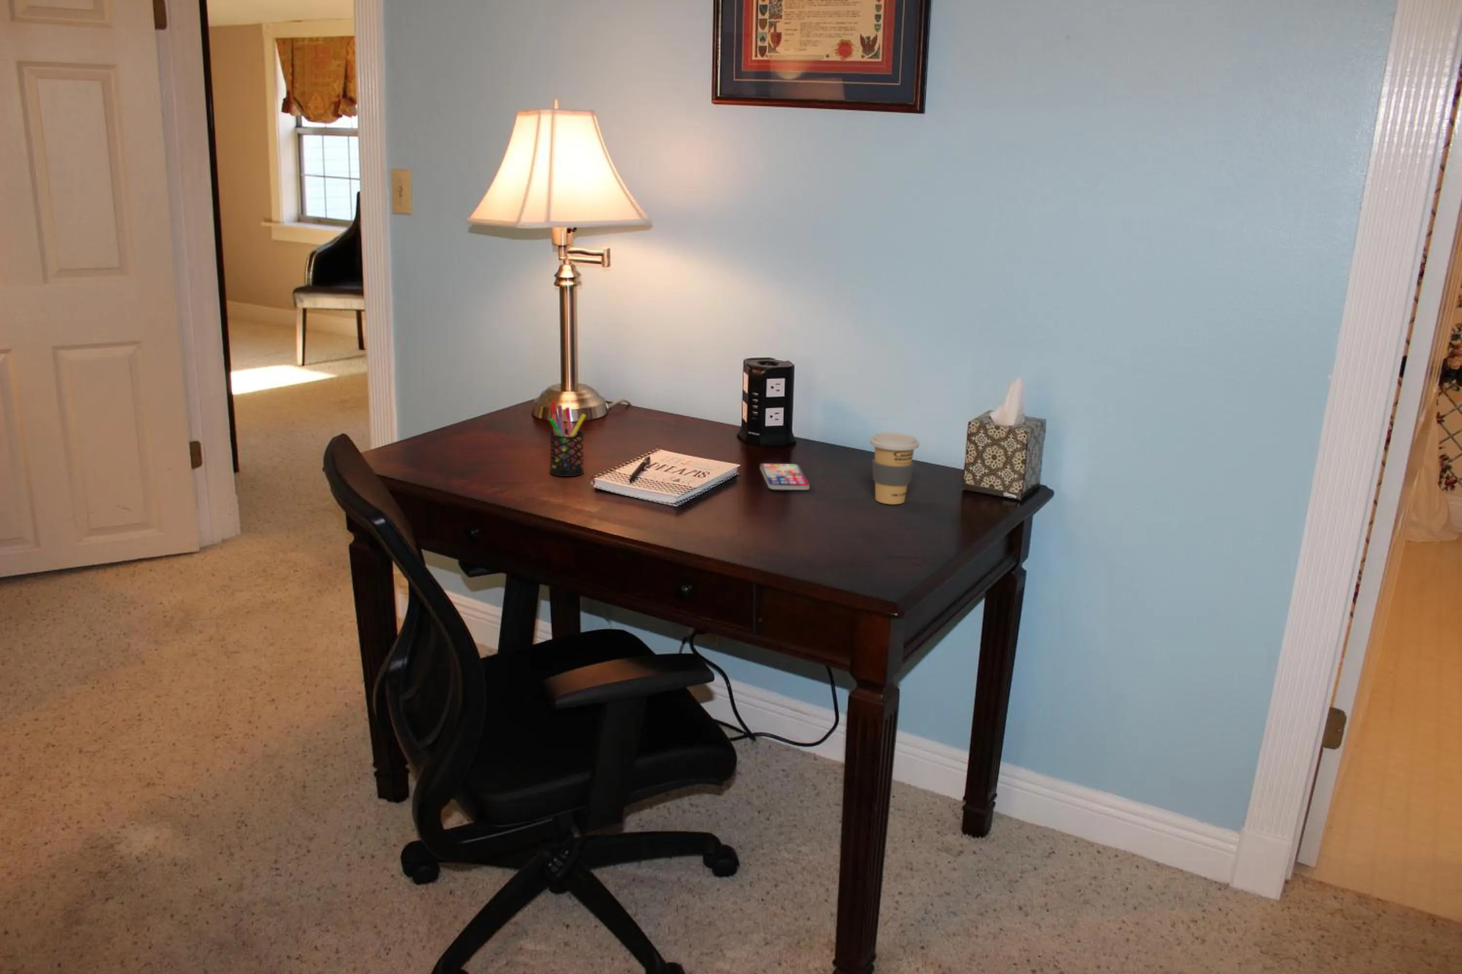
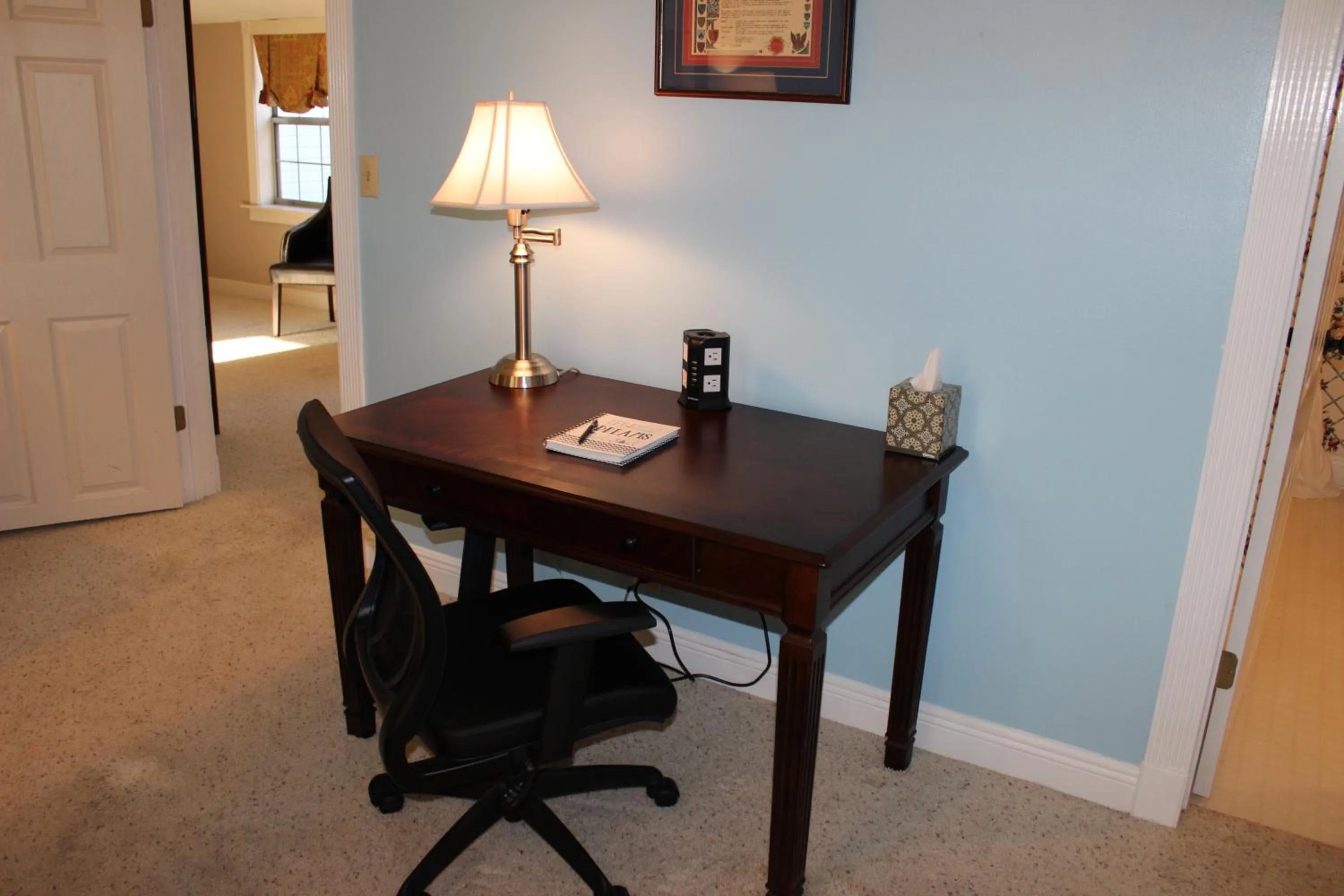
- coffee cup [869,432,920,505]
- smartphone [759,463,810,490]
- pen holder [548,401,586,477]
